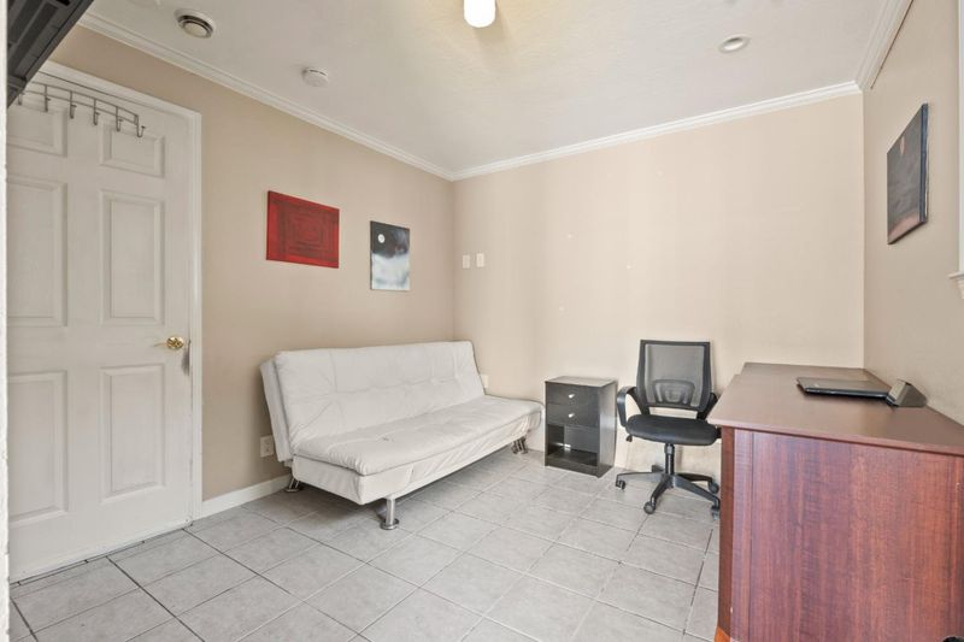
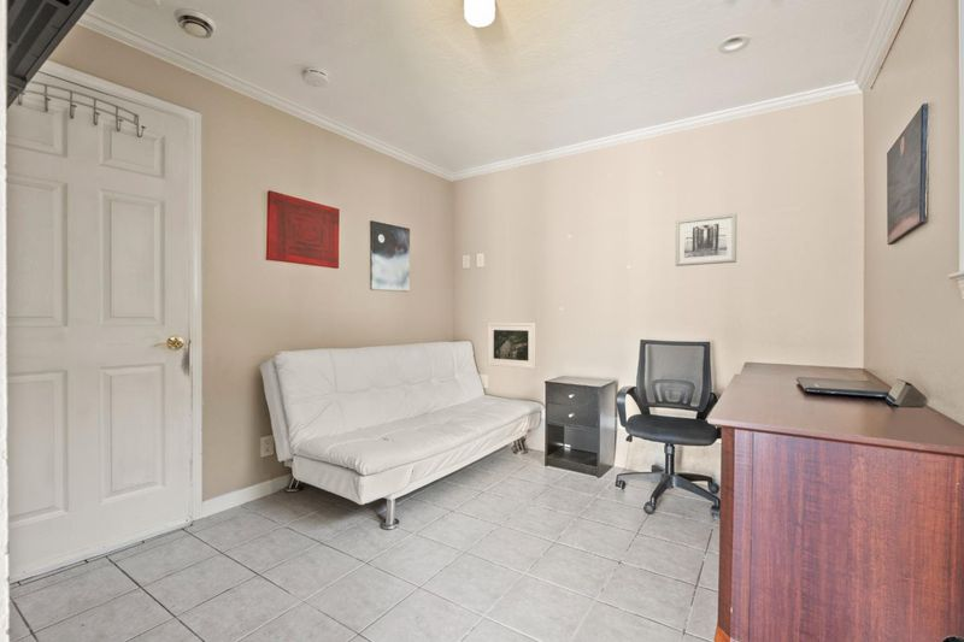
+ wall art [675,212,737,267]
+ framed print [487,322,537,370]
